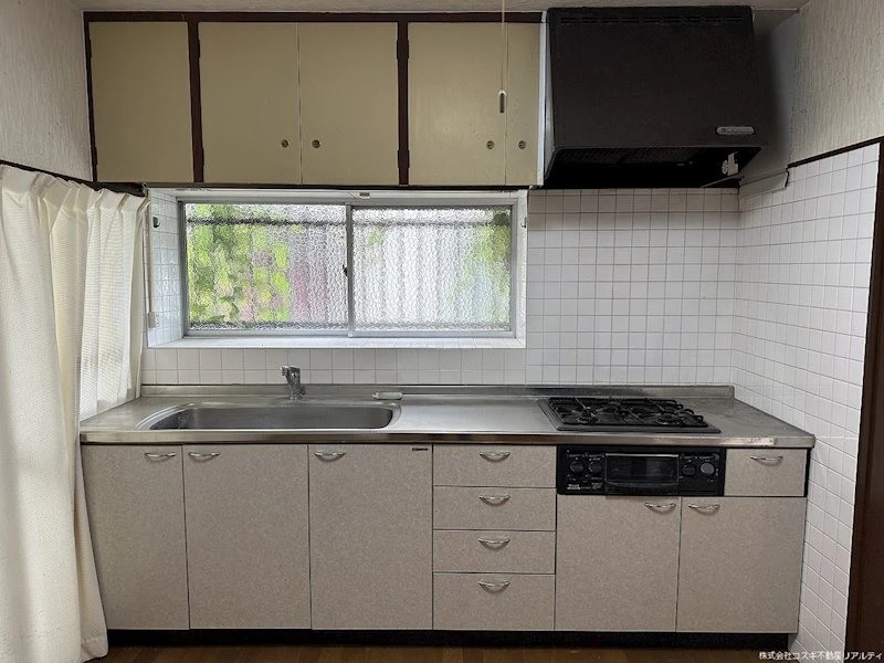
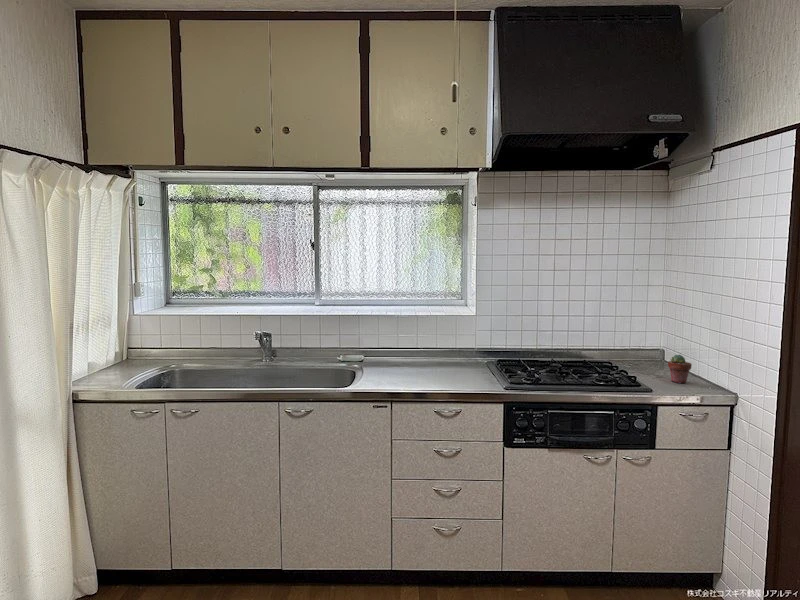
+ potted succulent [667,353,693,384]
